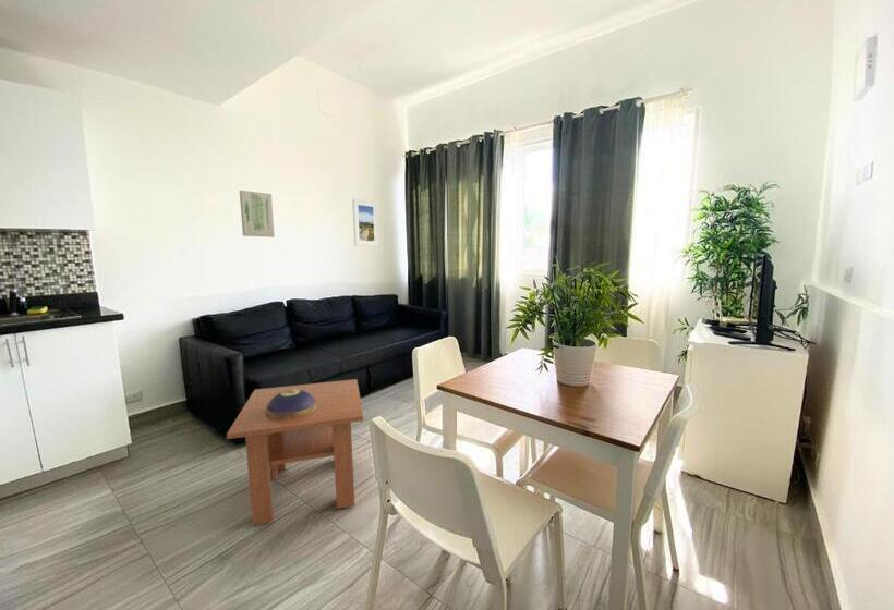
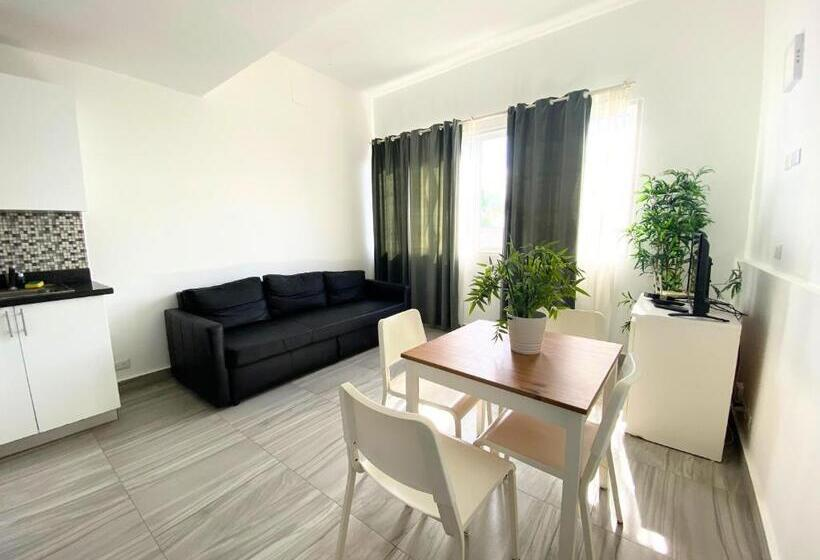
- decorative bowl [266,389,316,420]
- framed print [351,197,379,247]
- coffee table [226,378,364,526]
- wall art [239,190,276,239]
